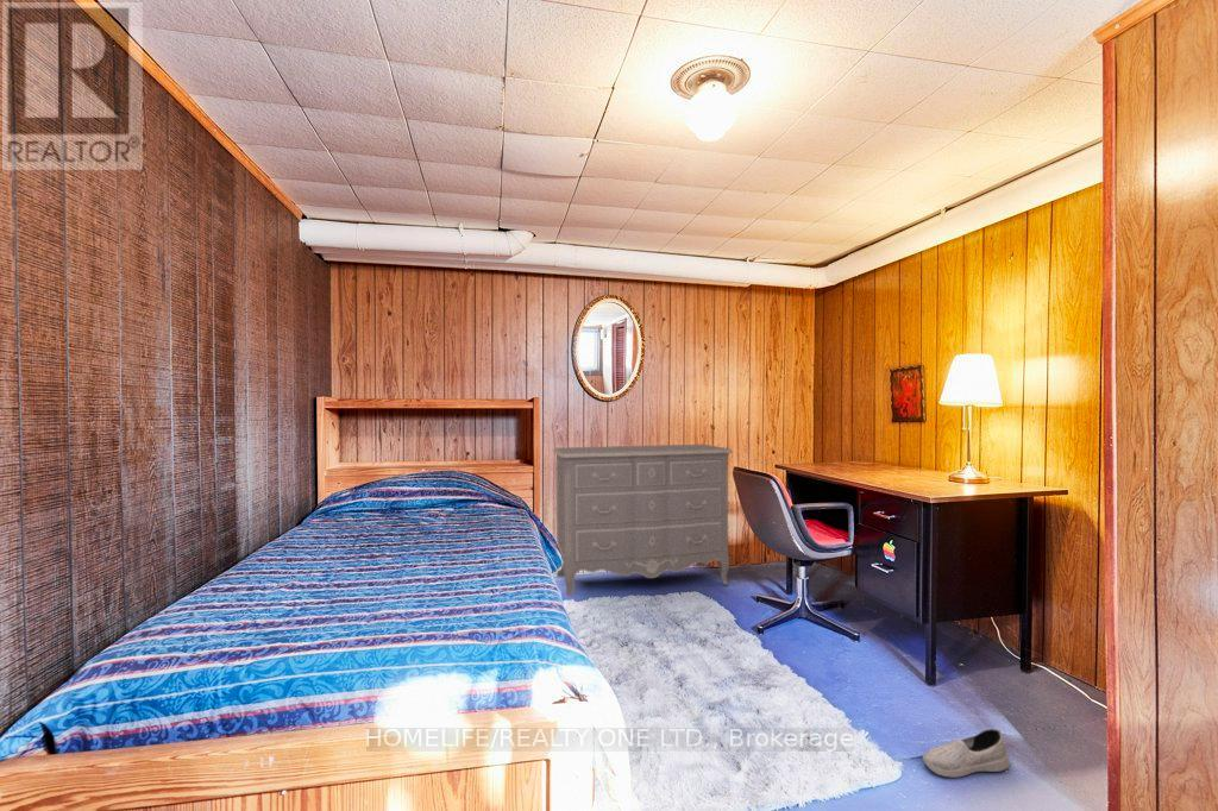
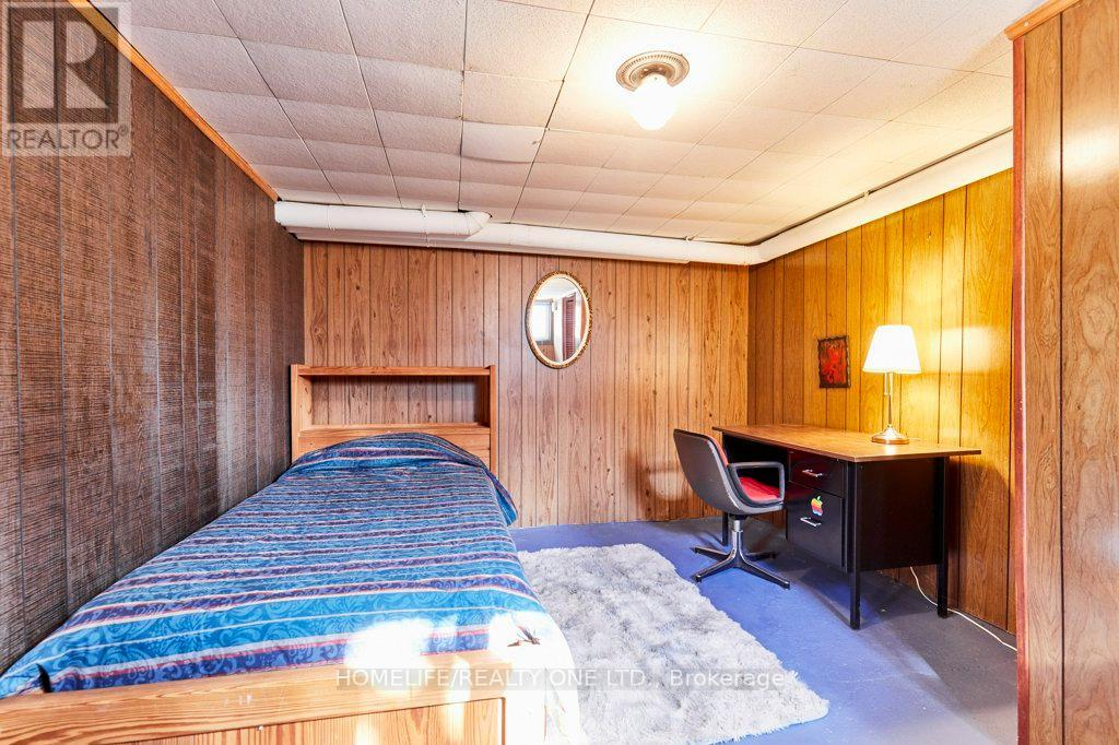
- dresser [552,444,734,597]
- shoe [922,727,1011,779]
